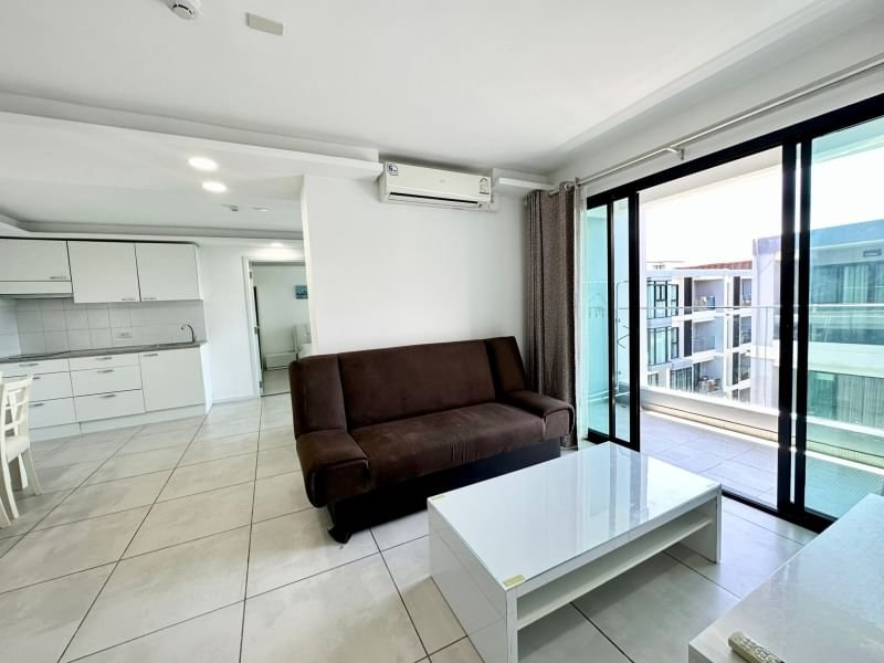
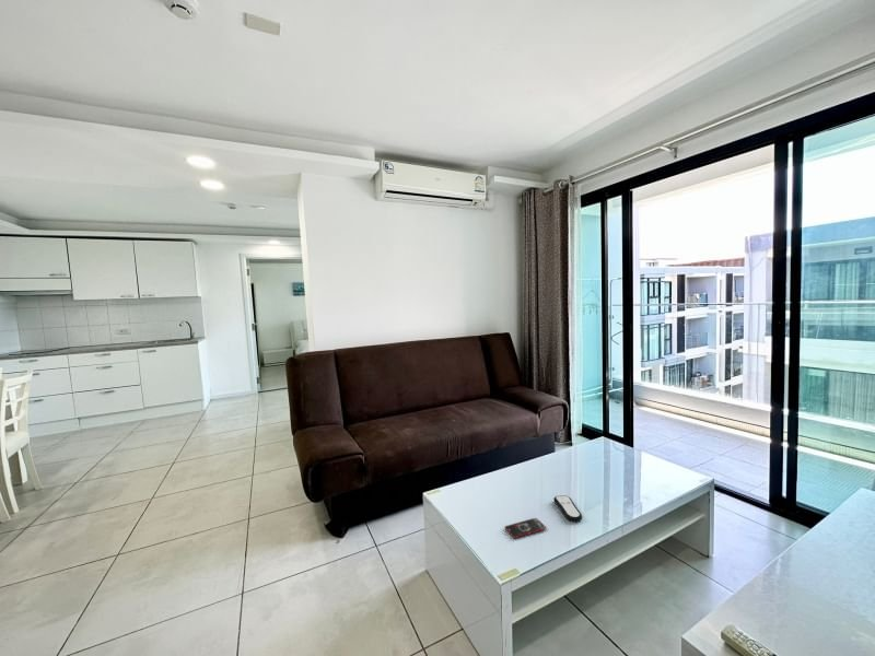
+ smartphone [503,517,548,539]
+ remote control [552,494,583,523]
